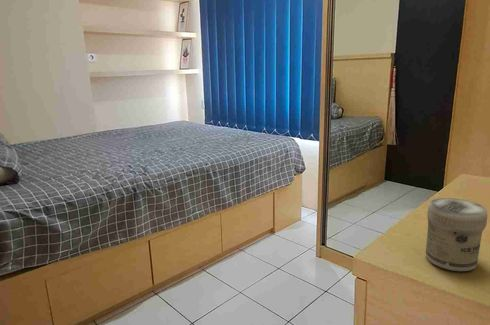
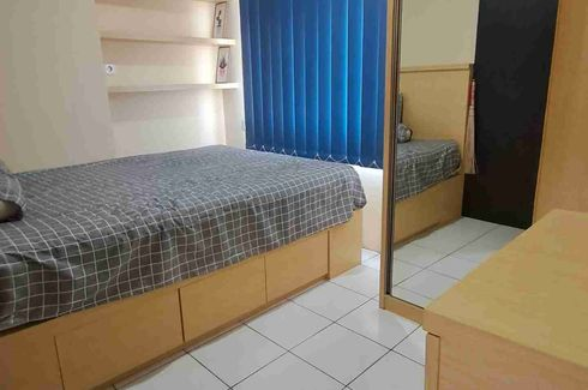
- jar [425,197,488,272]
